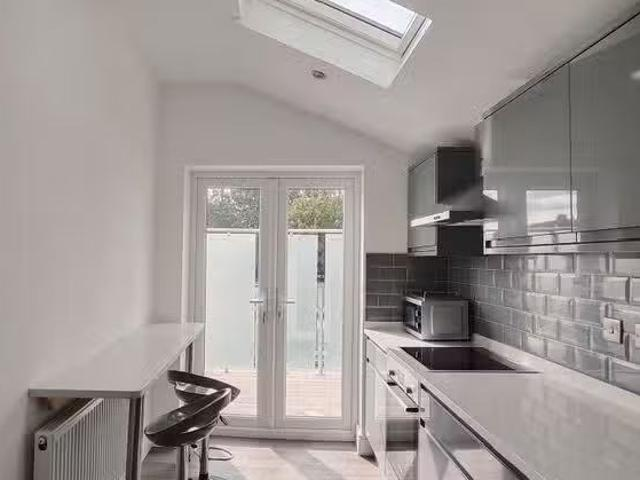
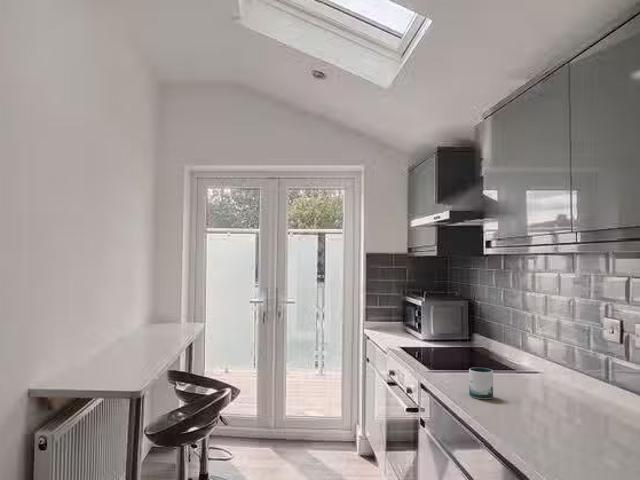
+ mug [468,367,494,400]
